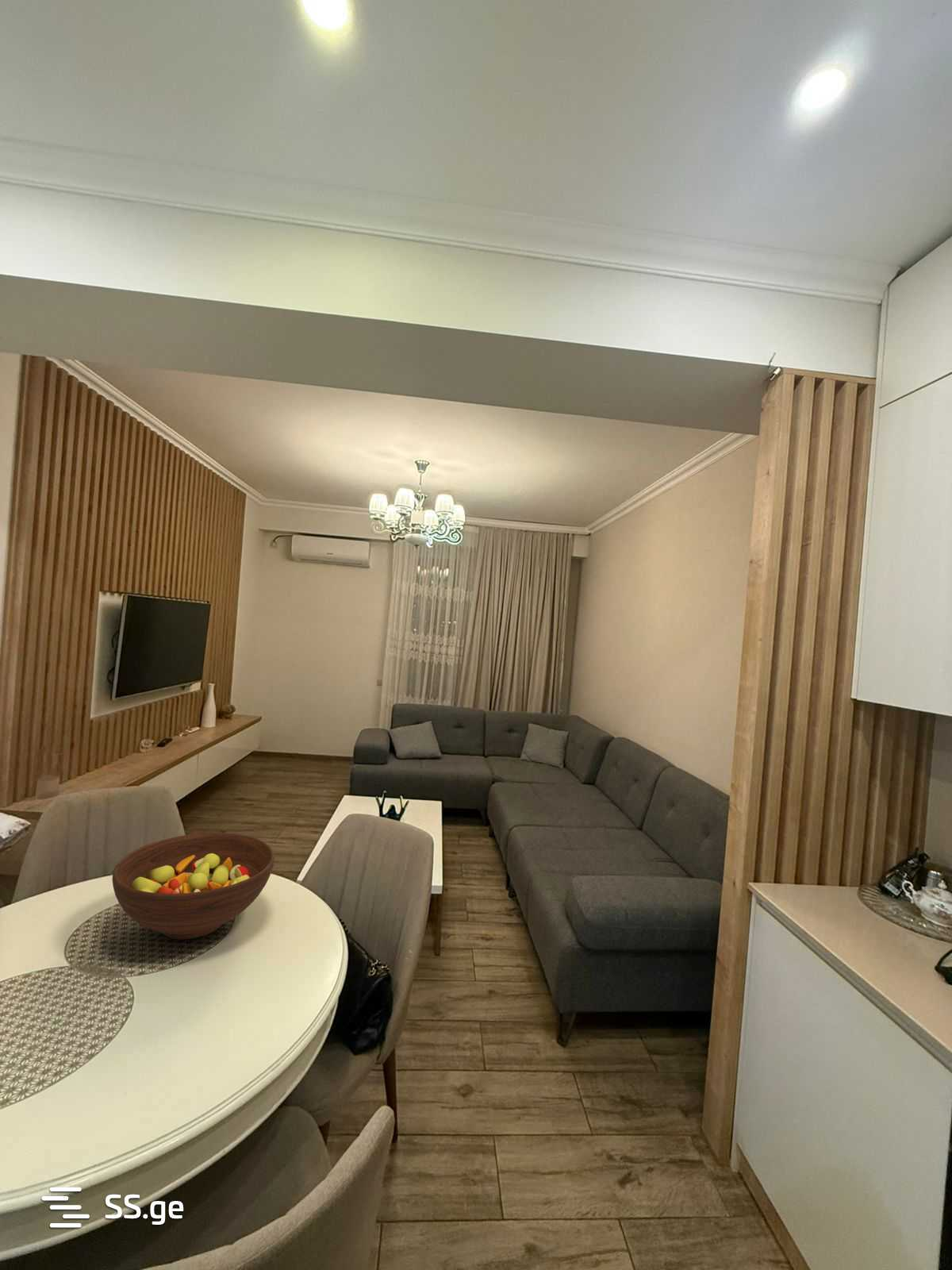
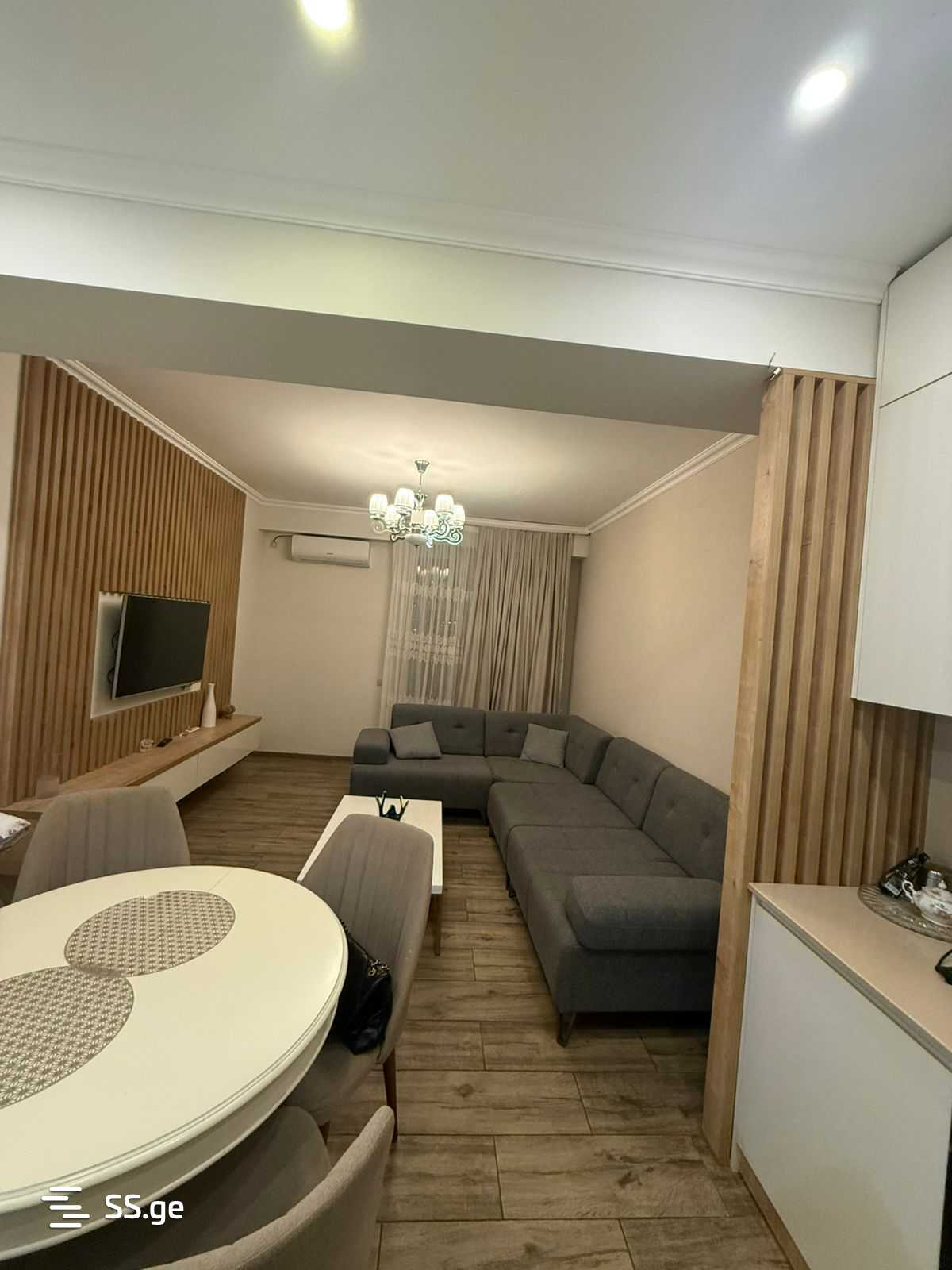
- fruit bowl [112,832,275,940]
